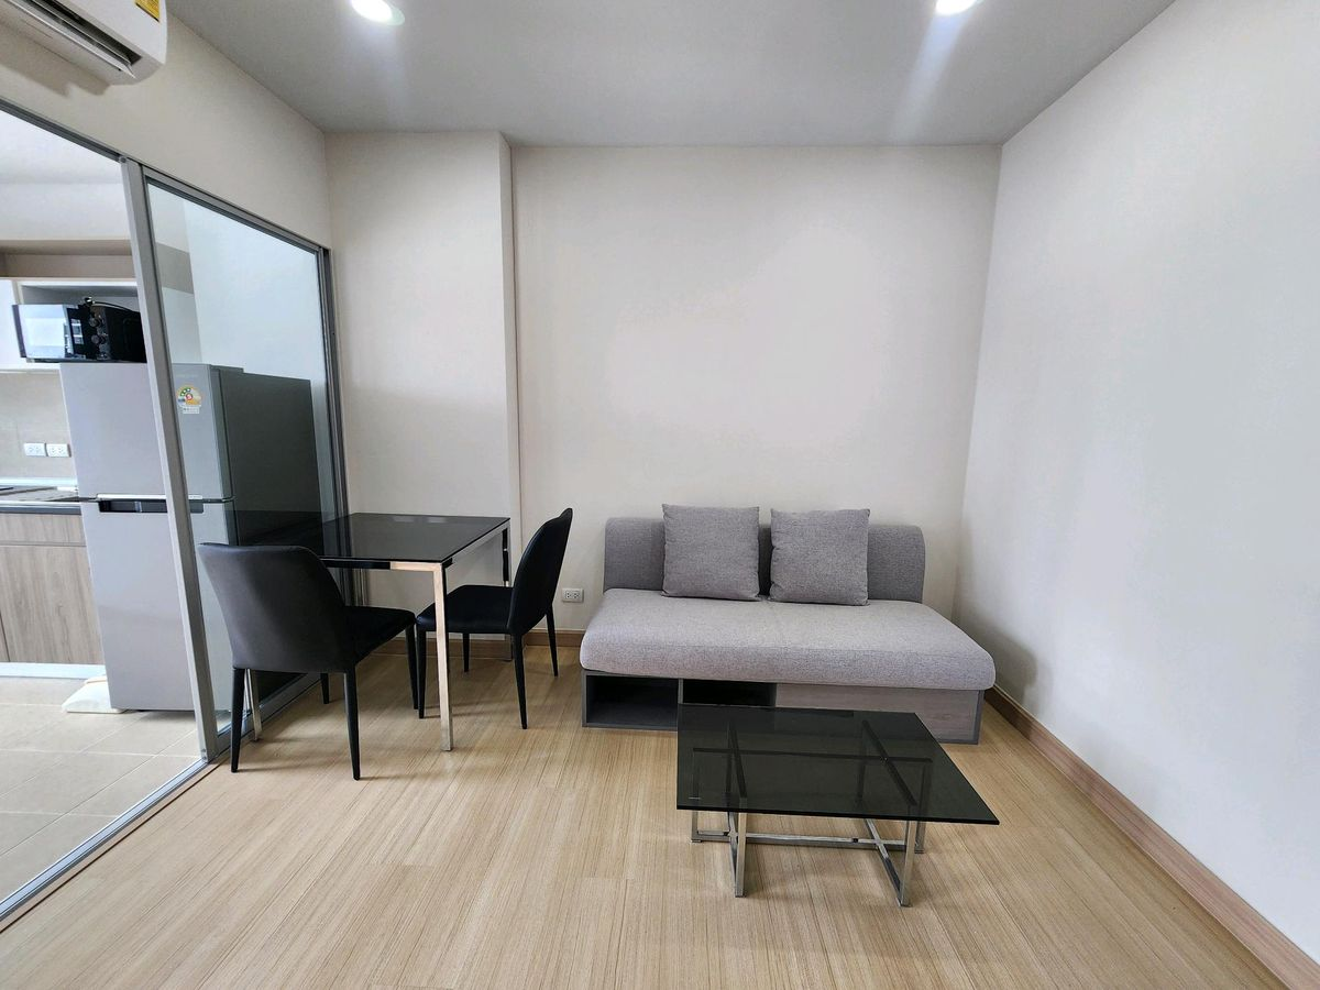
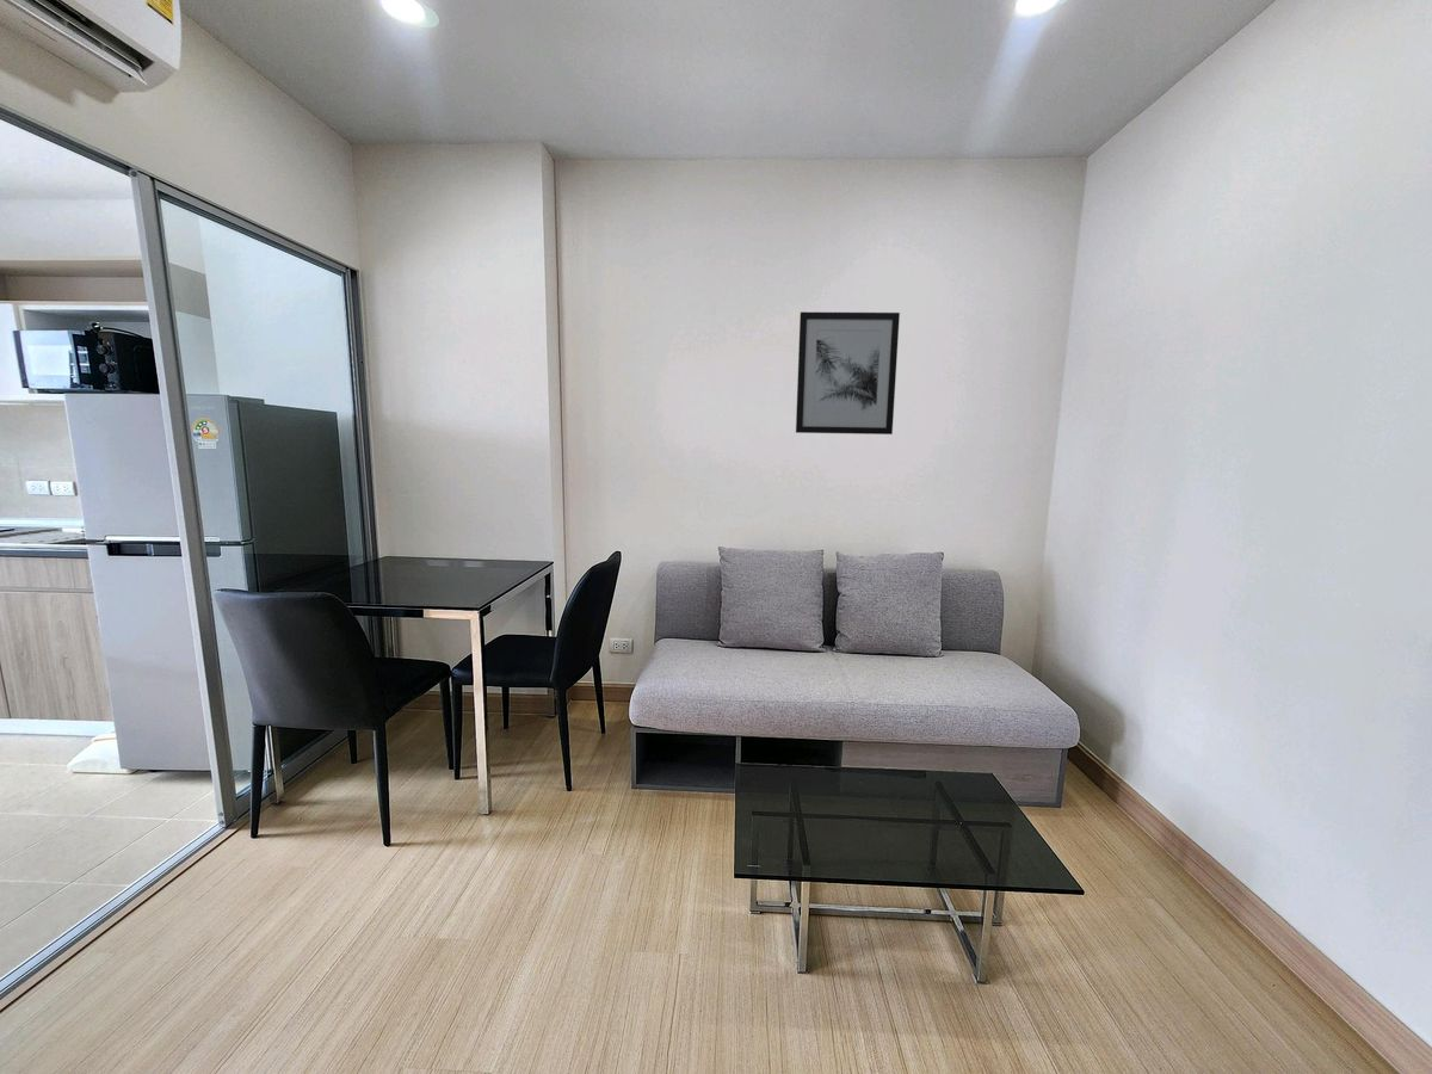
+ wall art [795,311,901,436]
